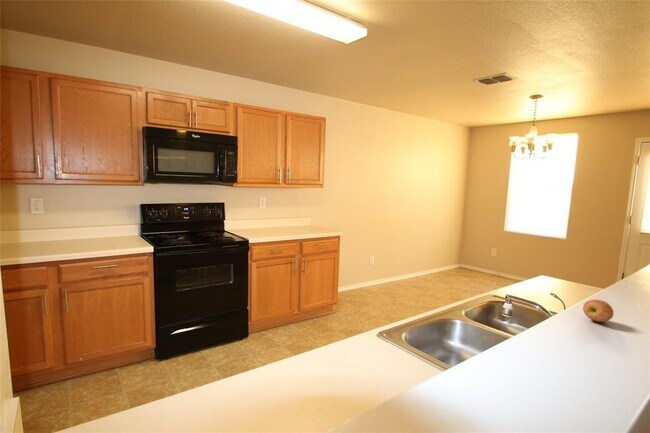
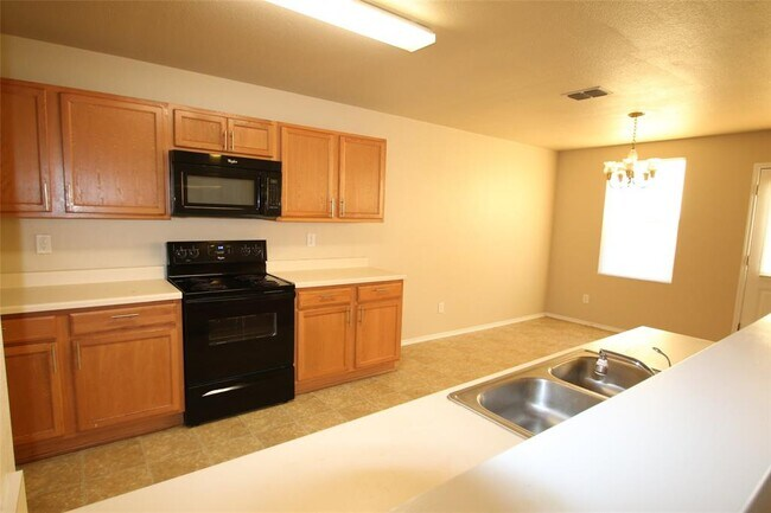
- apple [582,299,615,323]
